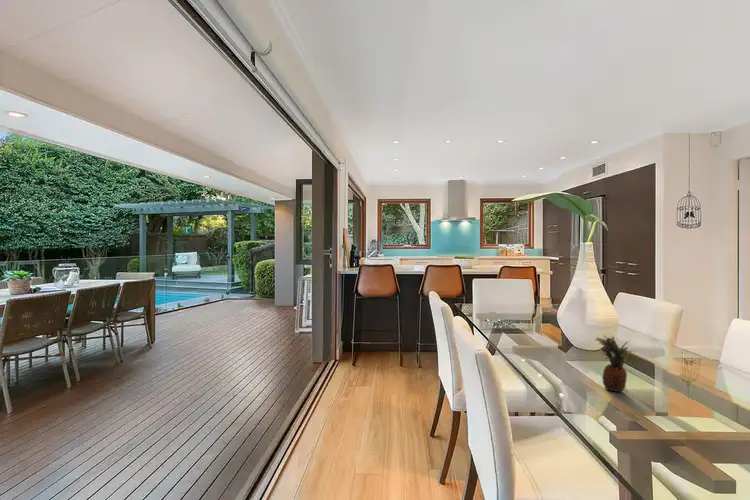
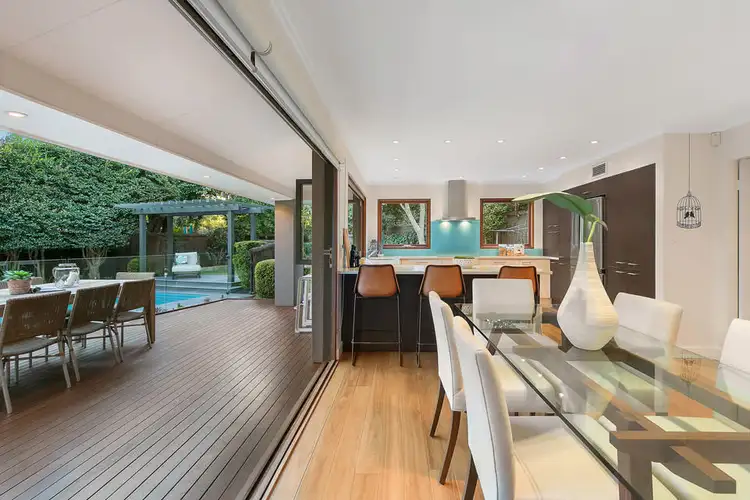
- fruit [594,335,634,393]
